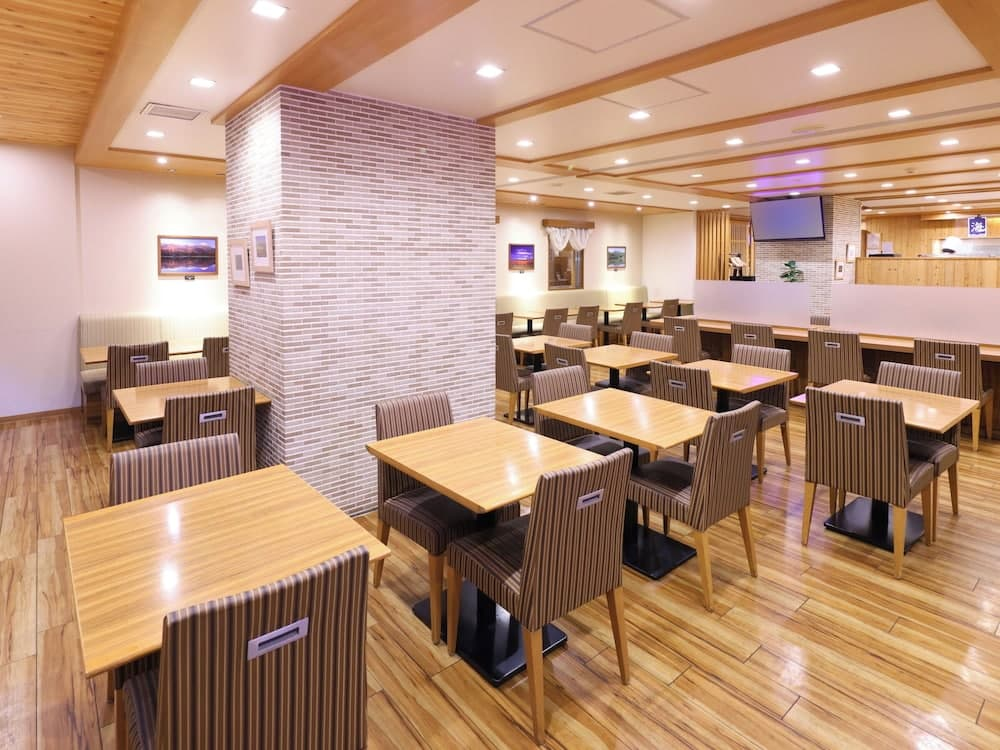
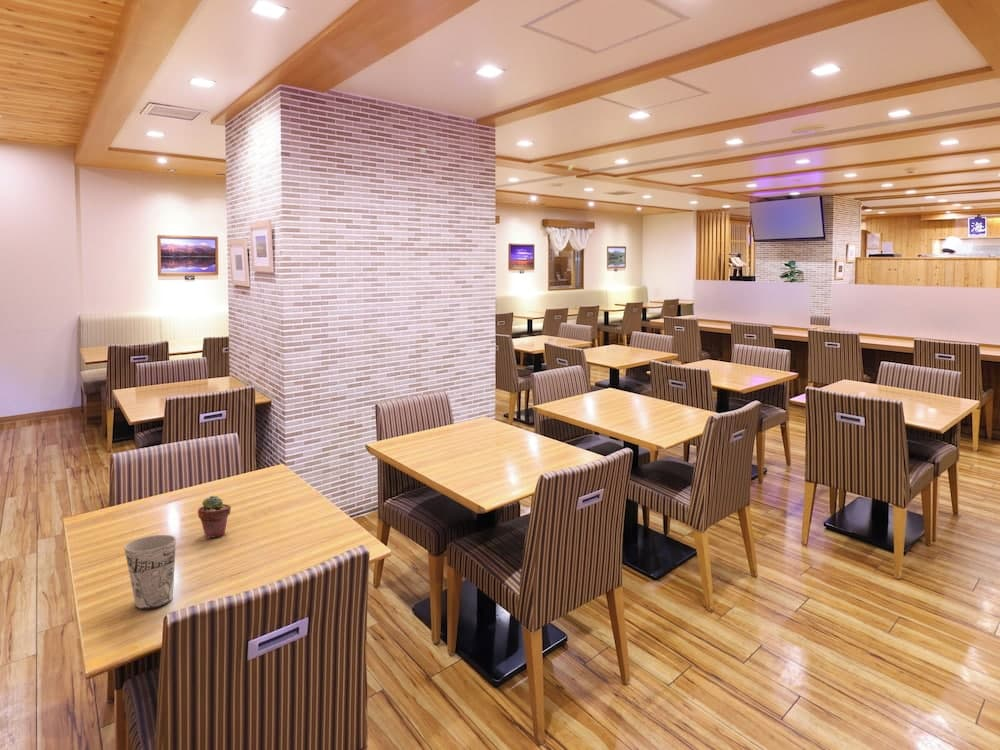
+ potted succulent [197,495,232,539]
+ cup [123,534,177,610]
